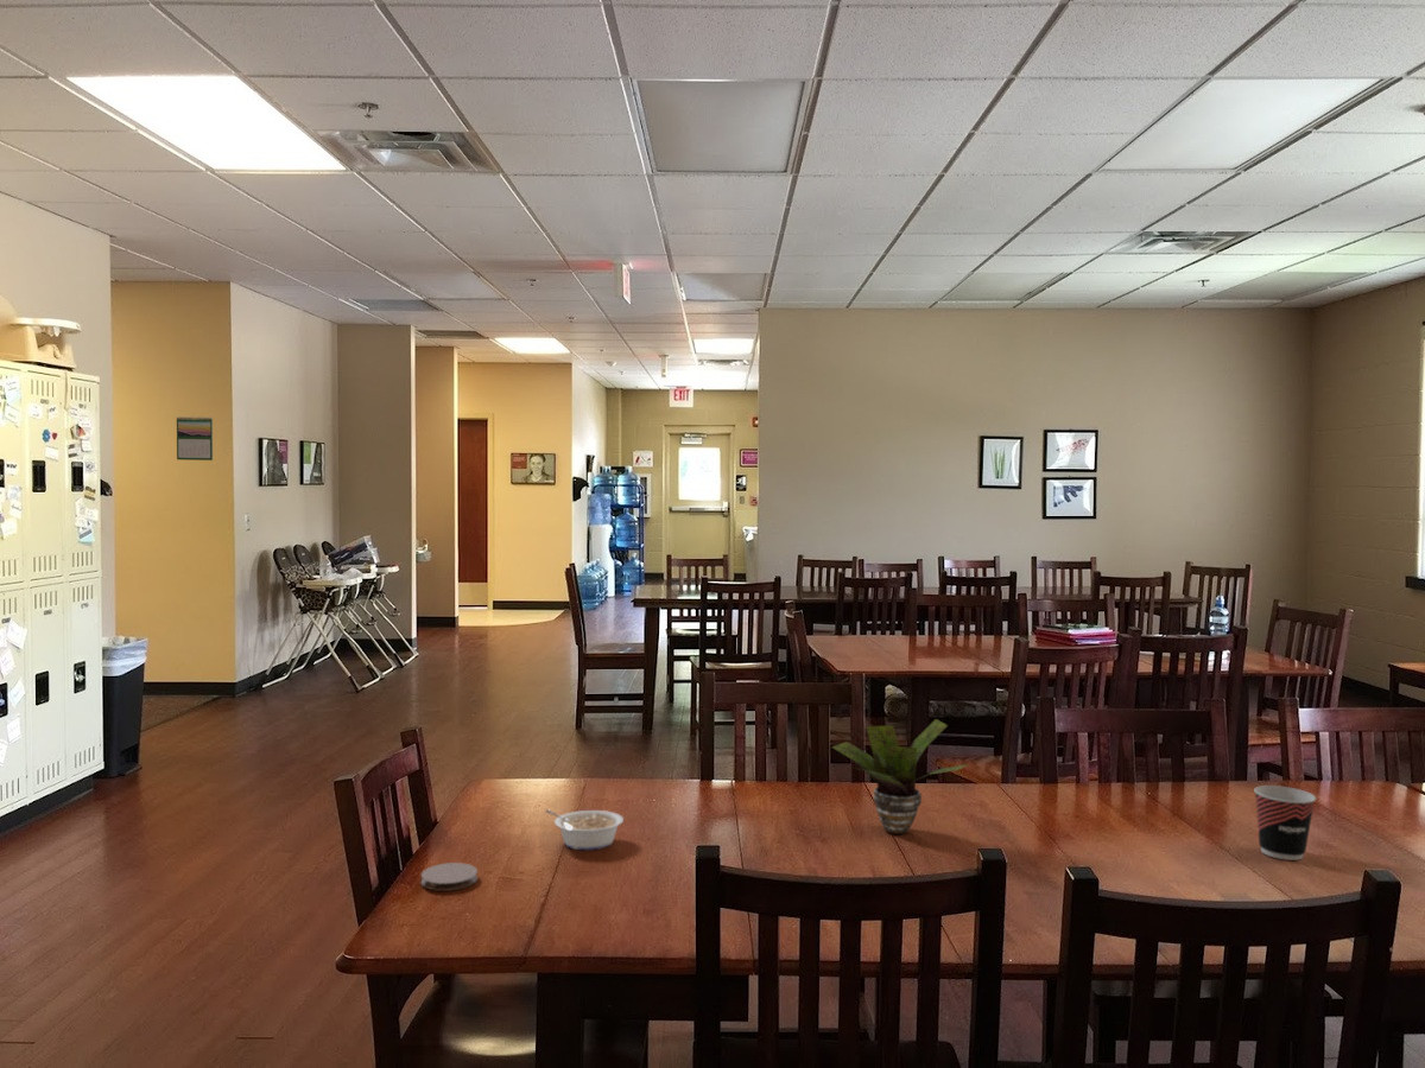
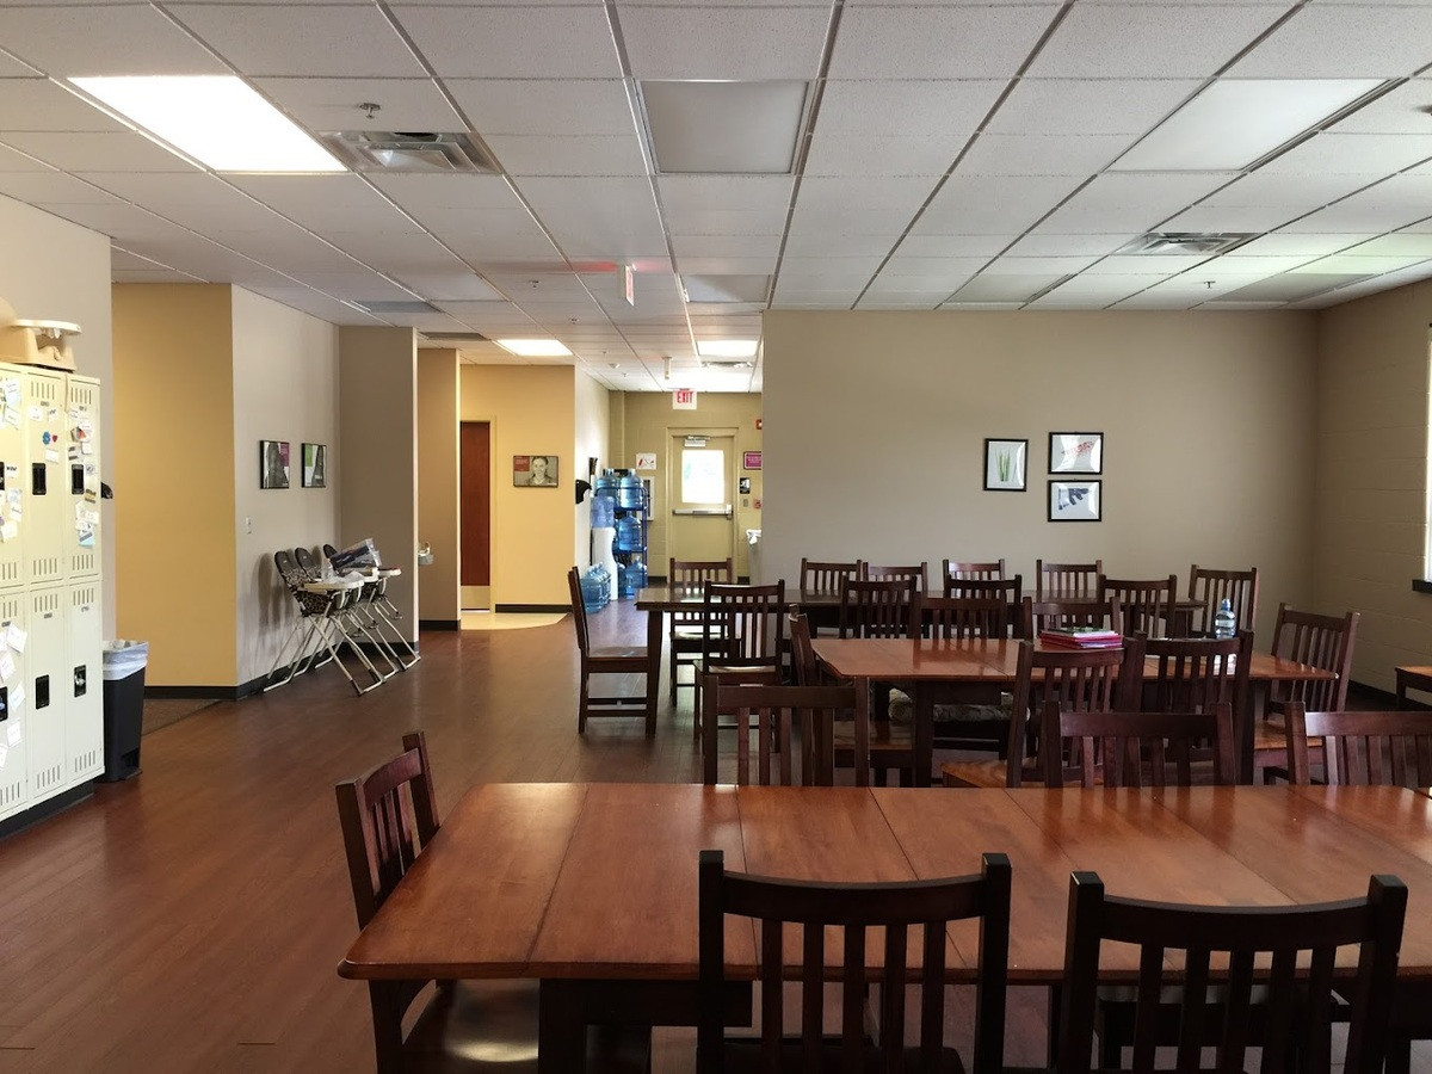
- potted plant [830,718,969,835]
- legume [544,808,625,851]
- coaster [420,862,479,892]
- cup [1253,784,1317,862]
- calendar [176,415,214,462]
